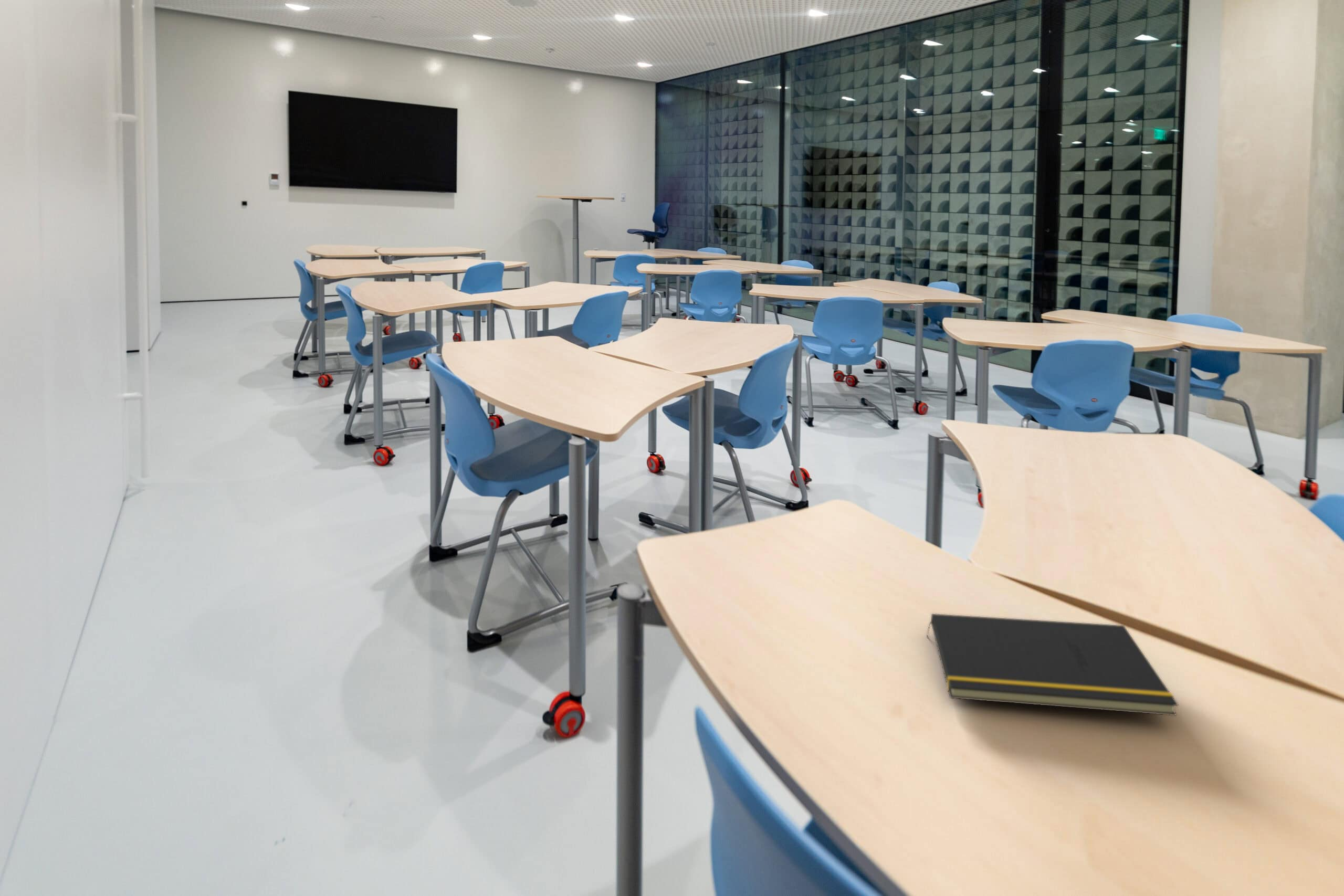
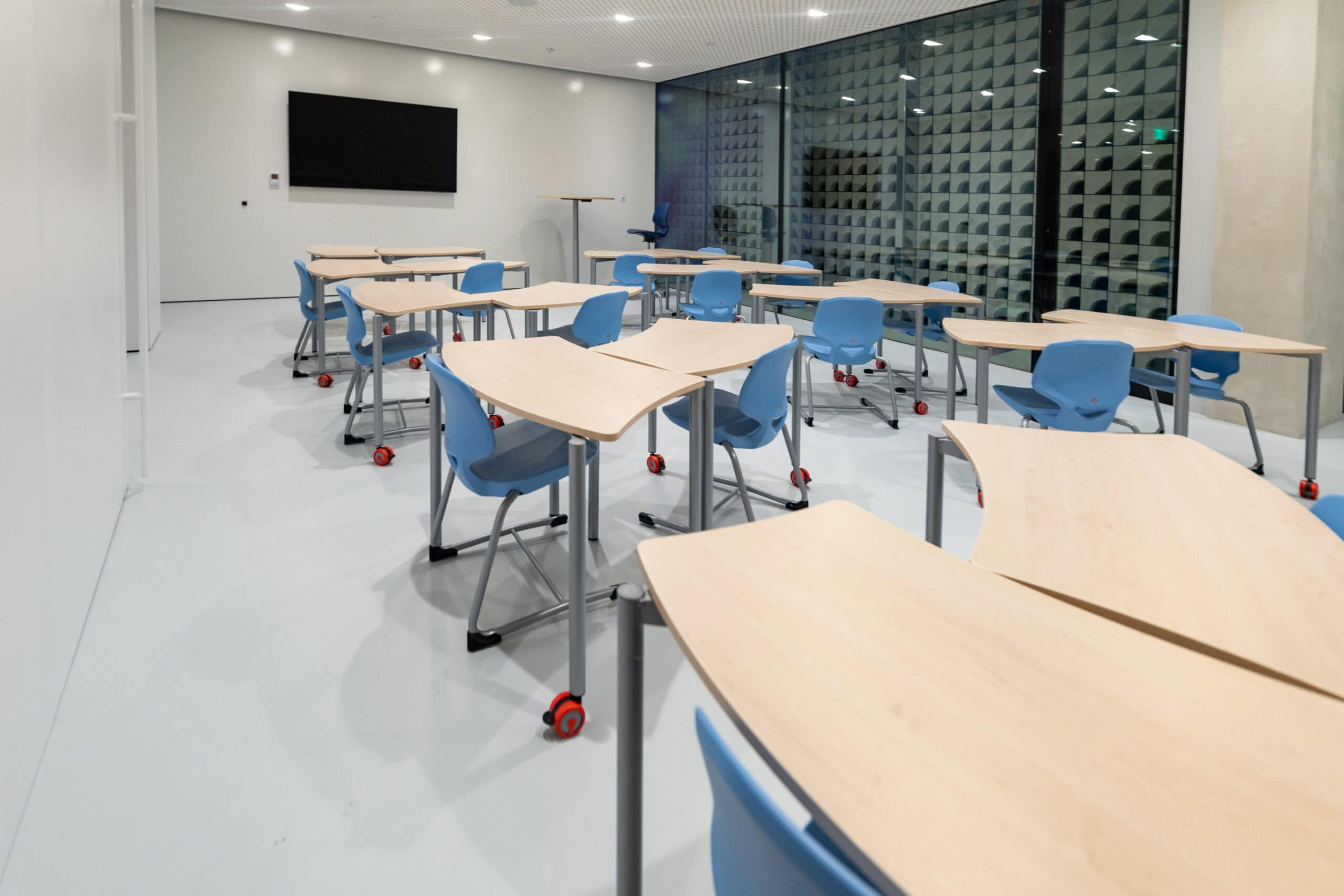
- notepad [926,613,1179,716]
